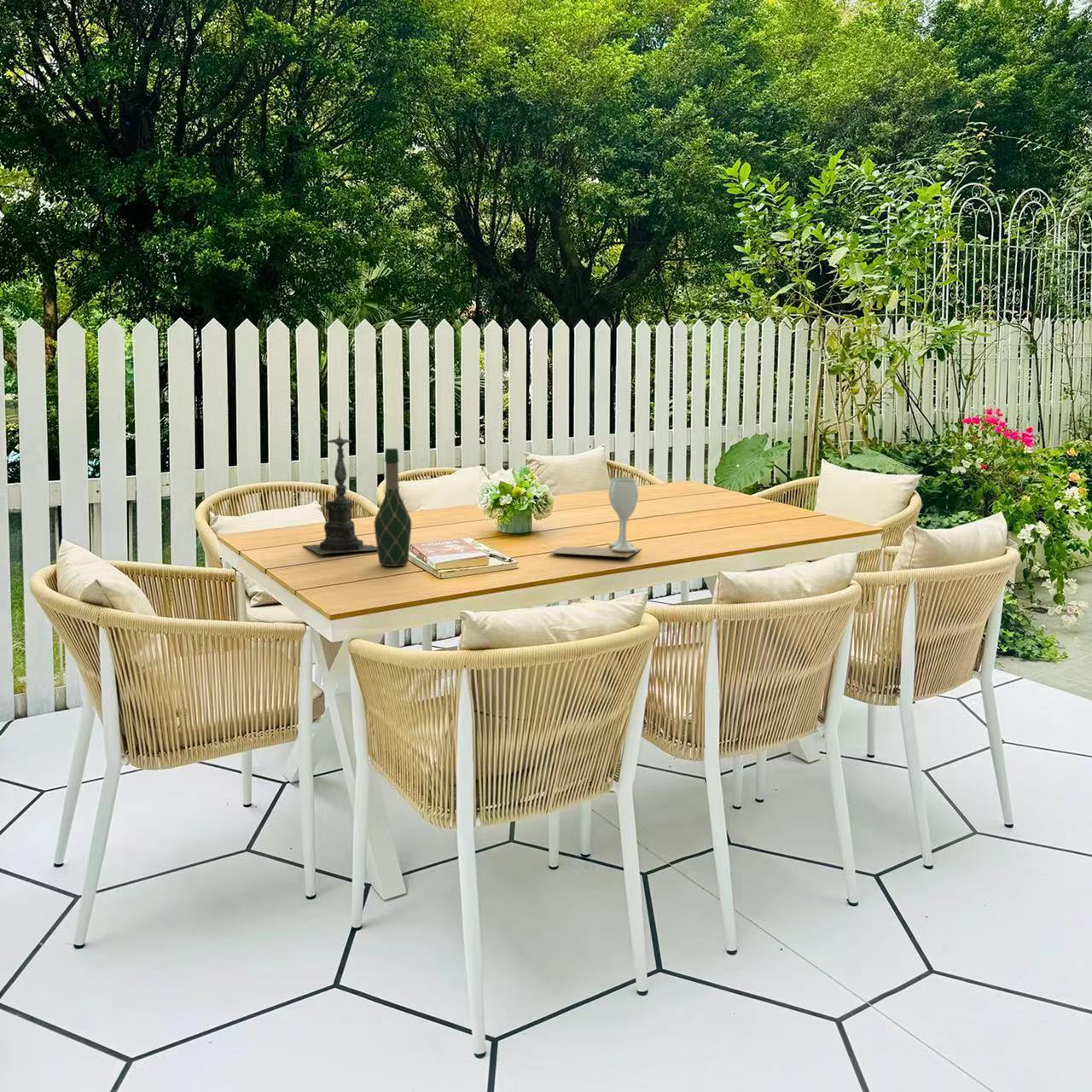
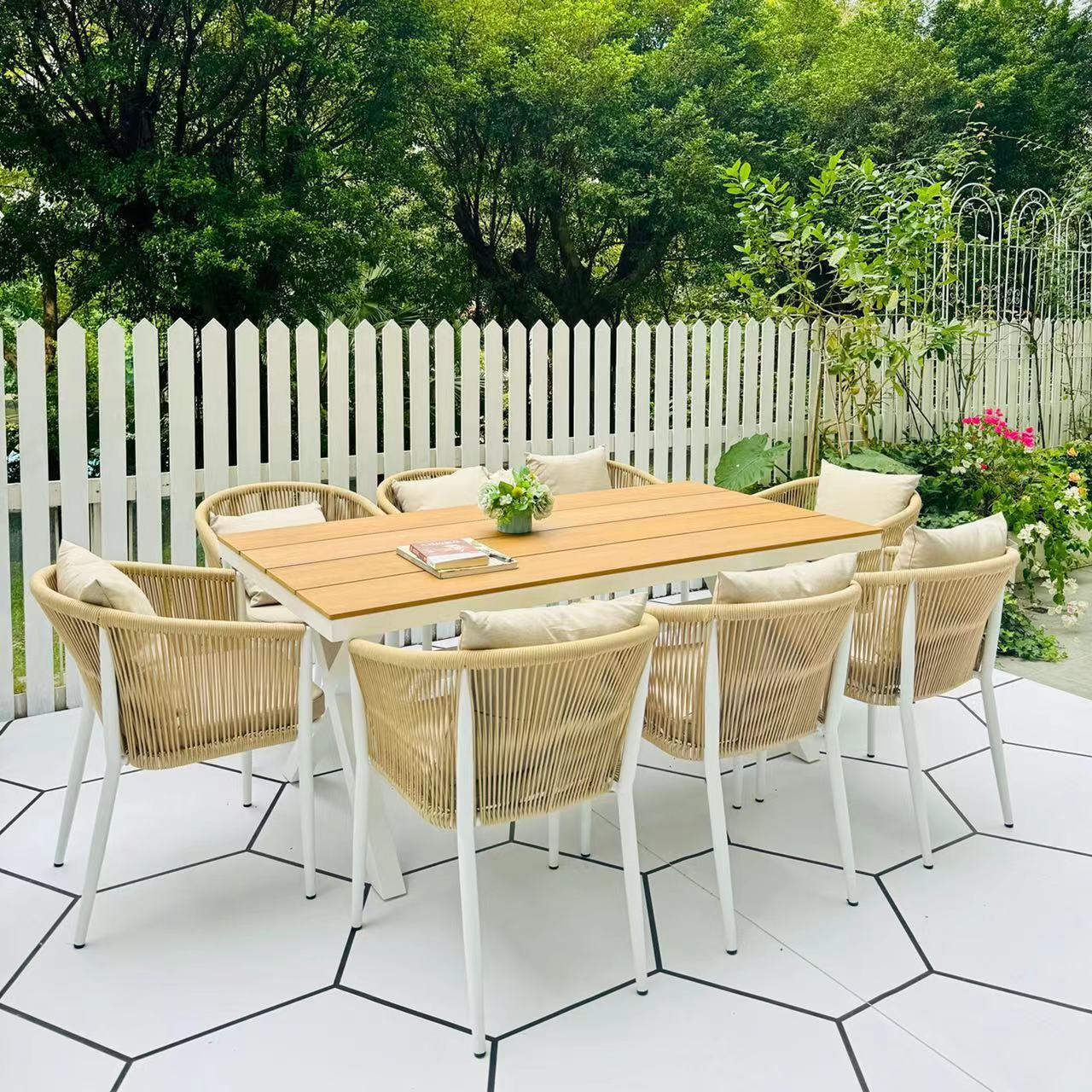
- wineglass [549,477,642,558]
- wine bottle [374,448,412,567]
- candle holder [303,421,377,555]
